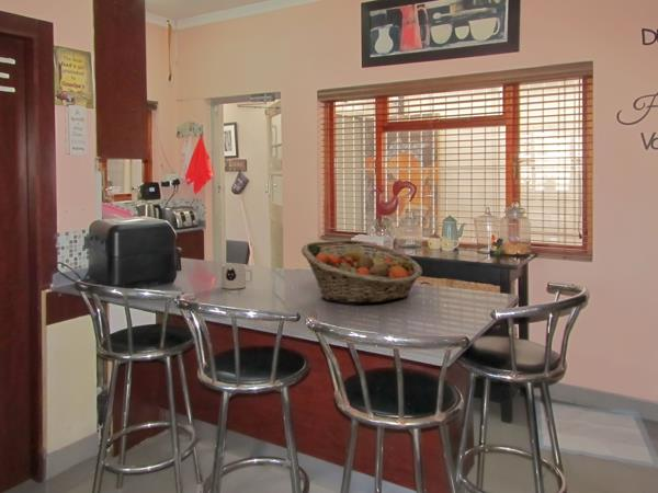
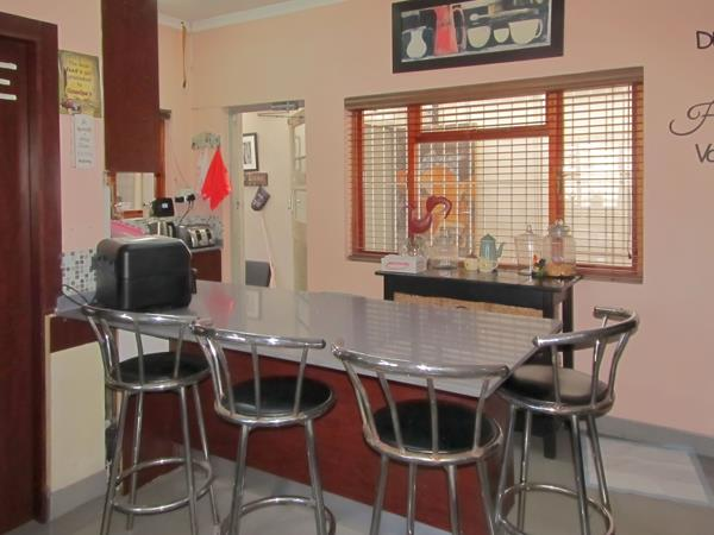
- fruit basket [300,239,423,303]
- mug [220,263,253,290]
